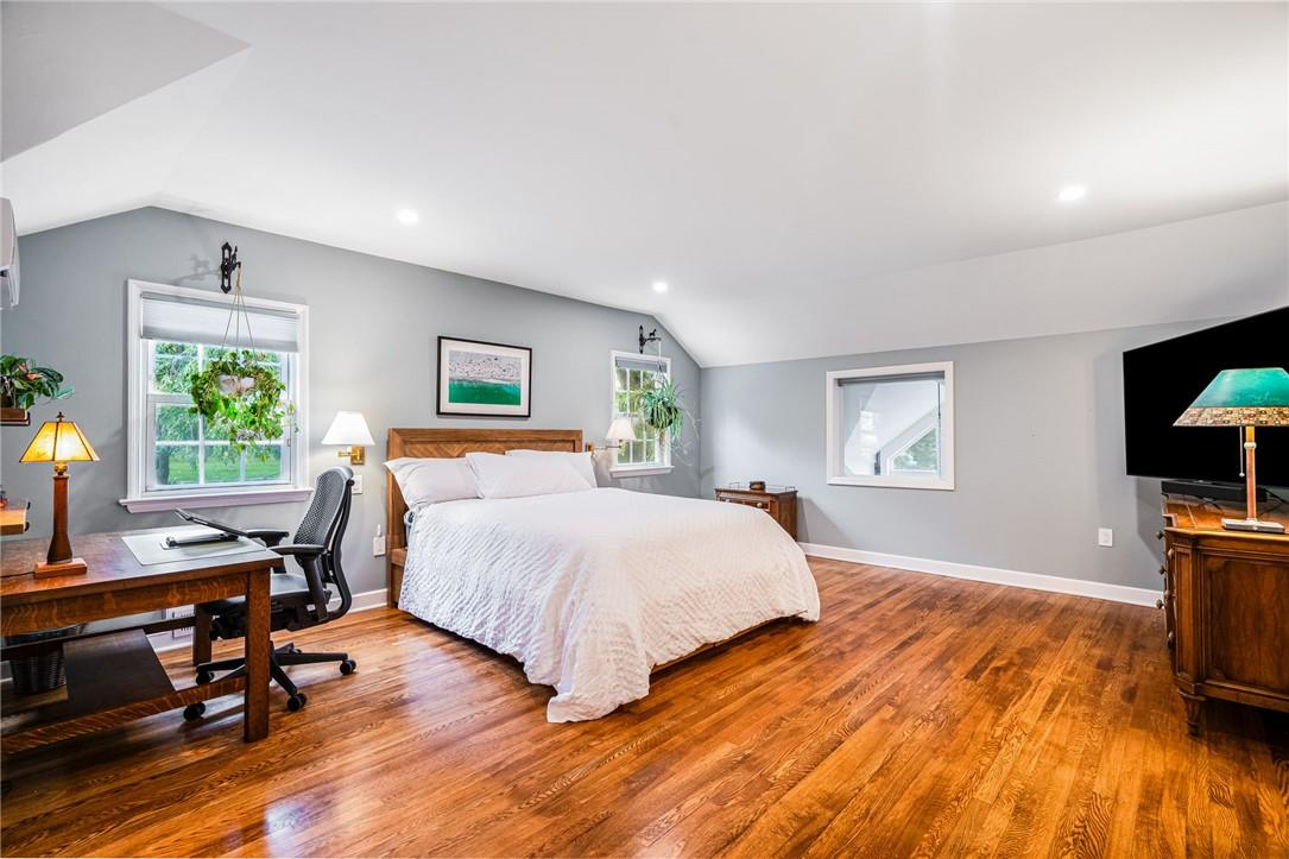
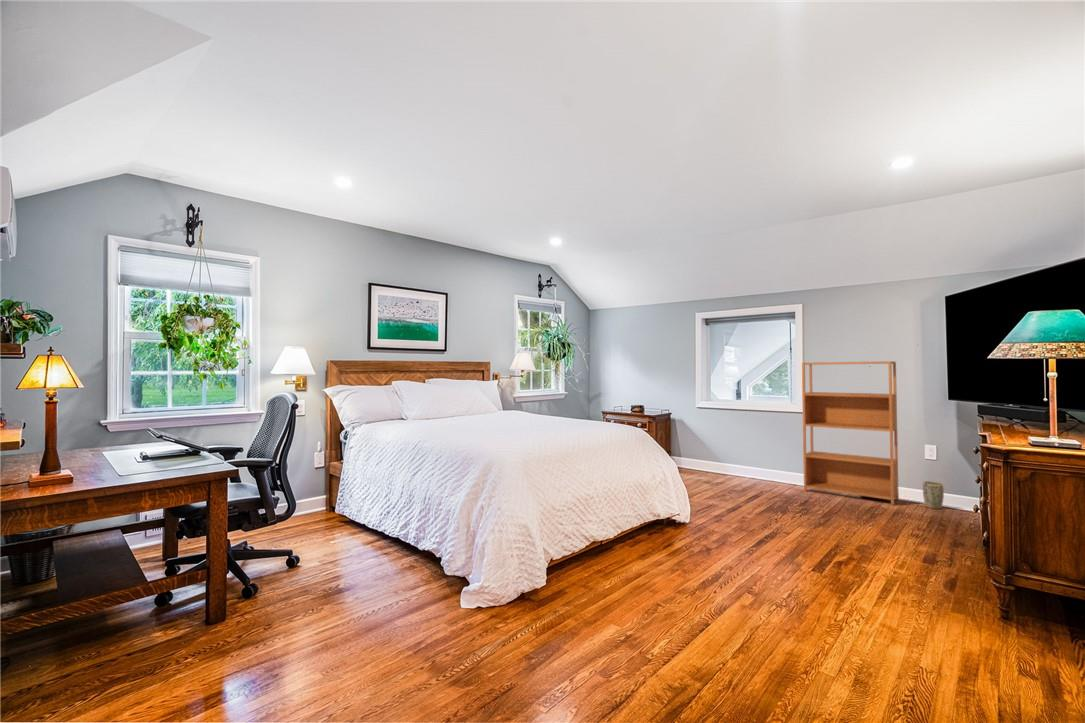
+ plant pot [922,480,945,510]
+ bookshelf [801,360,900,506]
